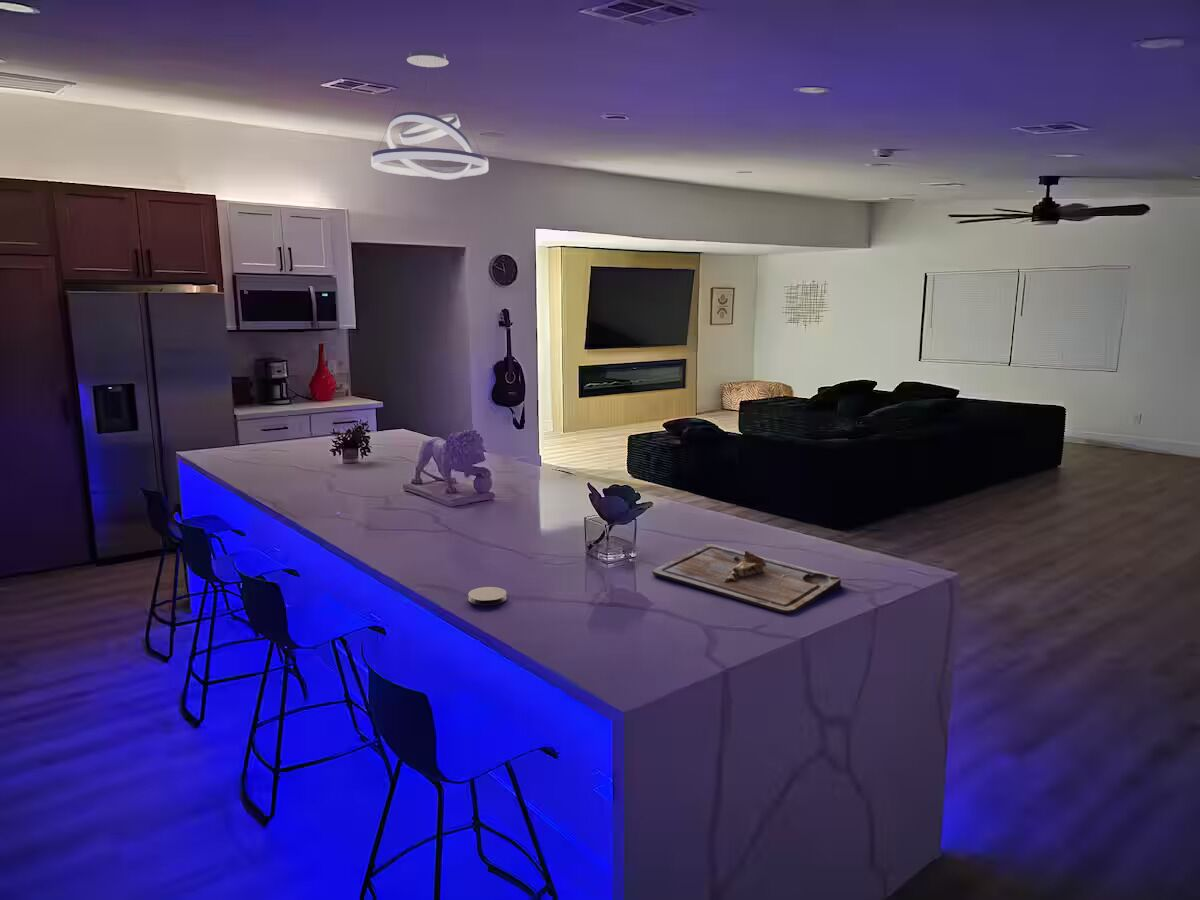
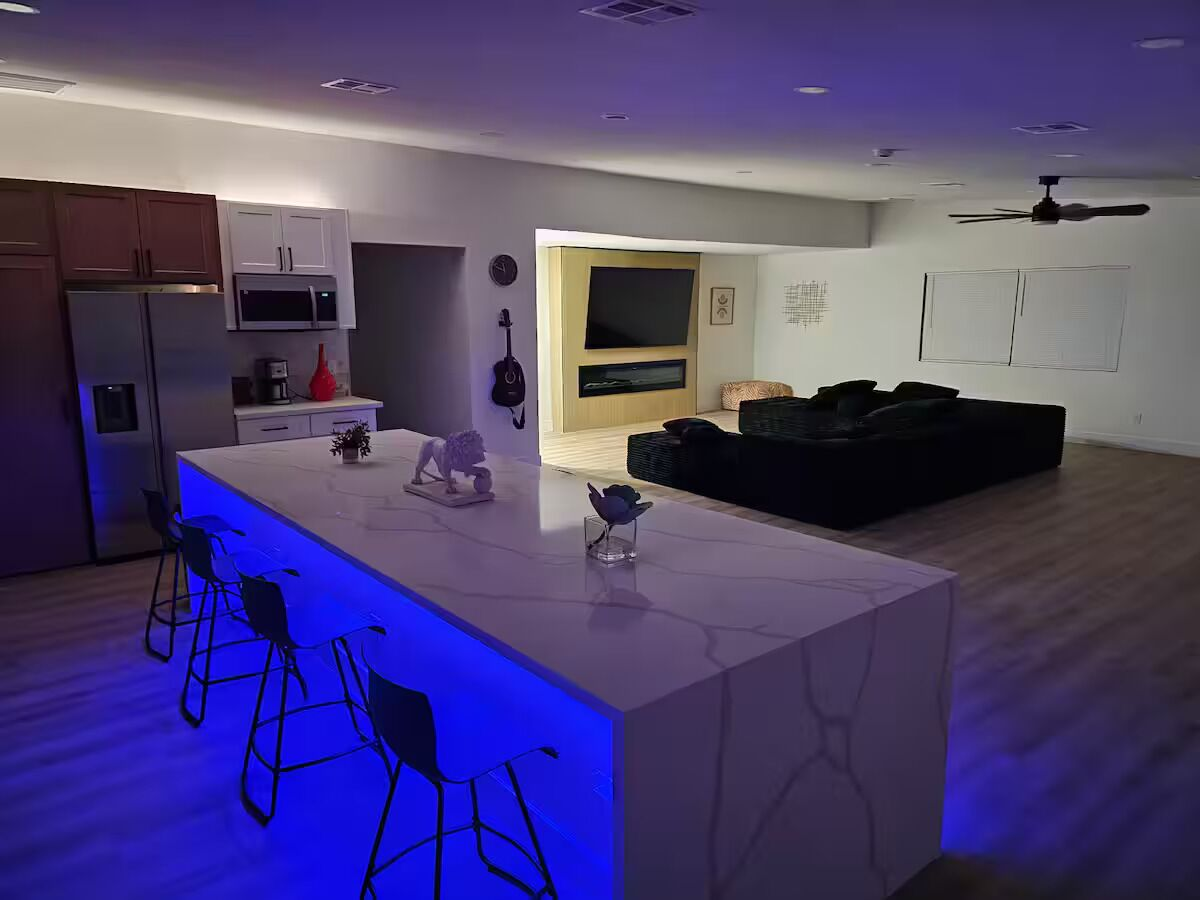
- coaster [467,586,508,607]
- cutting board [651,543,842,615]
- pendant light [370,49,489,180]
